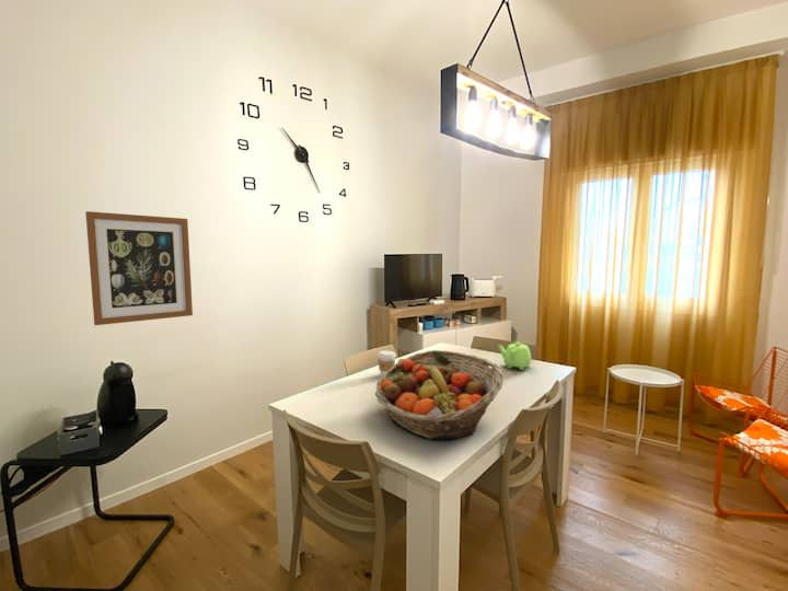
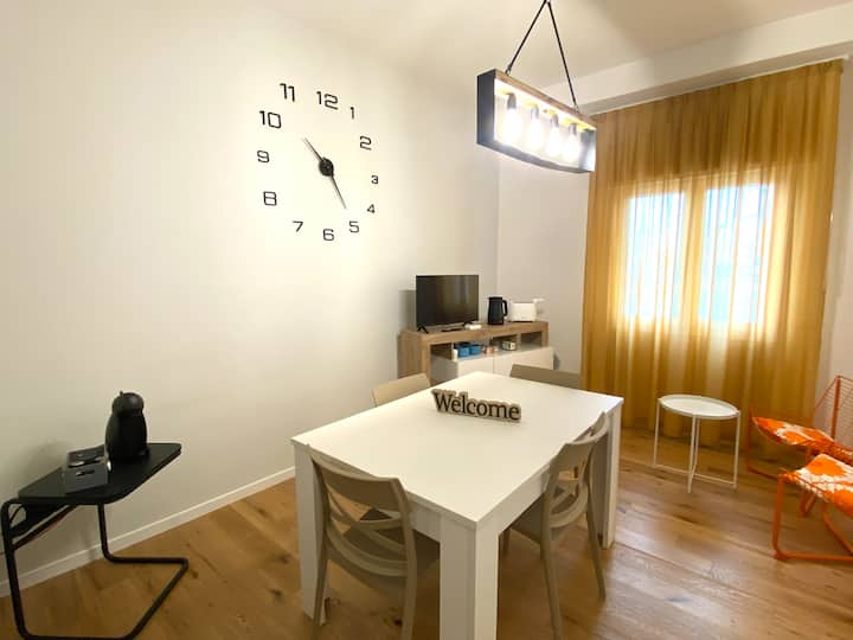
- wall art [84,210,194,326]
- teapot [497,341,532,371]
- coffee cup [376,349,397,376]
- fruit basket [374,349,505,440]
